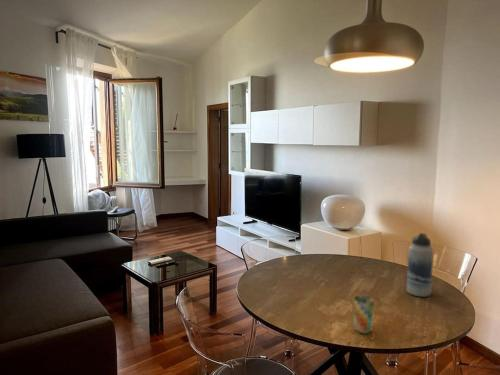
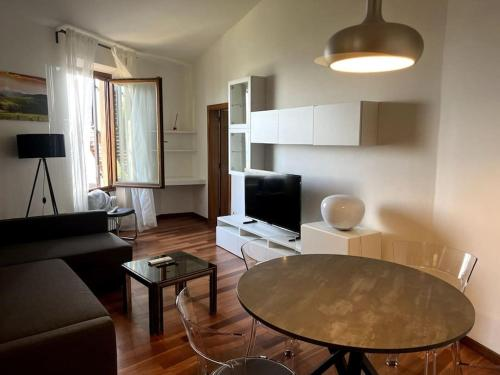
- cup [353,295,375,335]
- water bottle [406,232,434,298]
